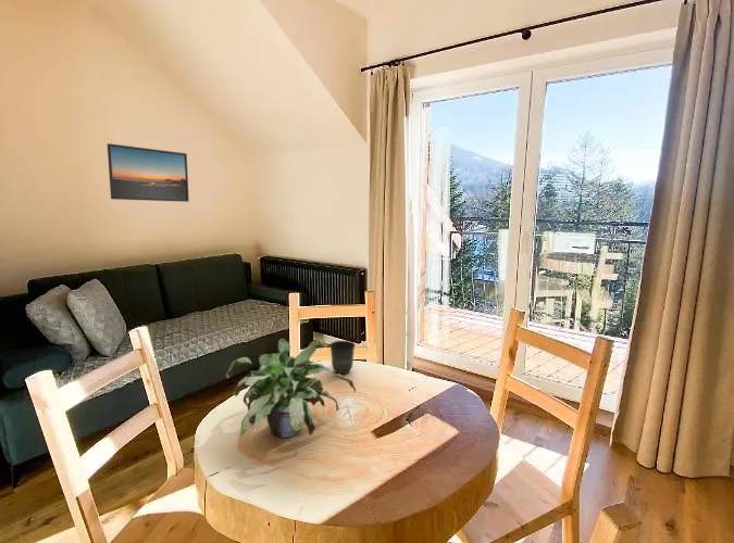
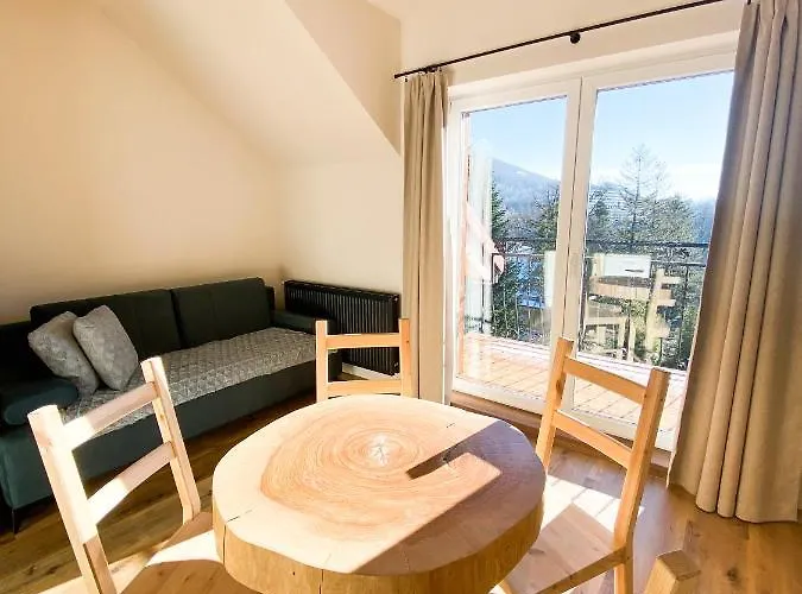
- potted plant [225,338,357,439]
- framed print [107,142,190,203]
- mug [328,340,357,375]
